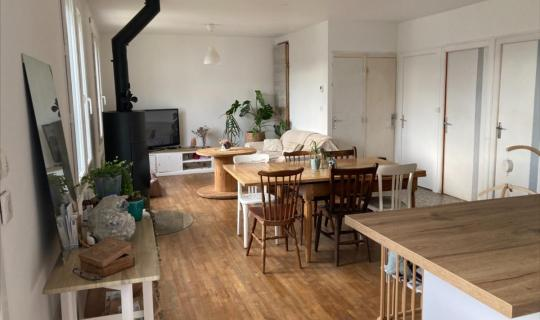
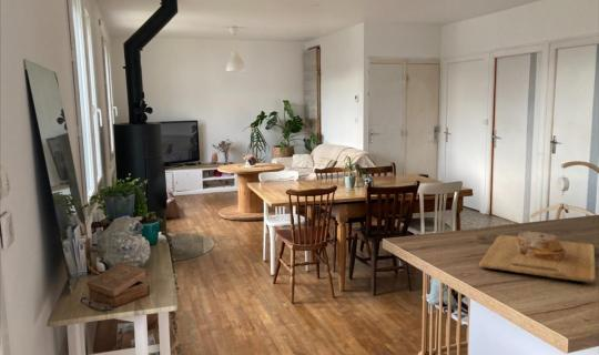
+ cutting board [478,230,597,284]
